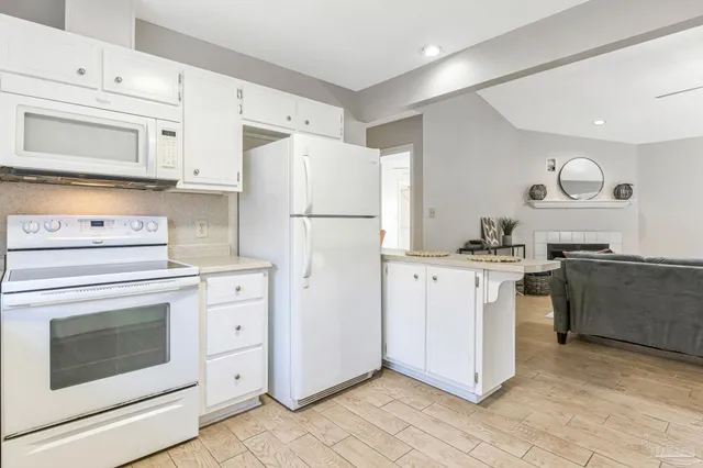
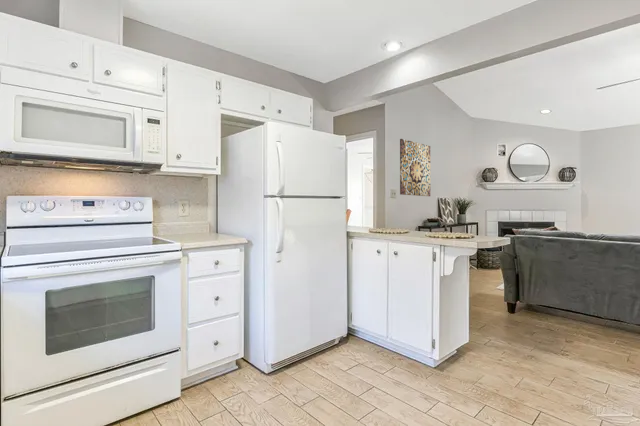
+ wall art [399,138,431,197]
